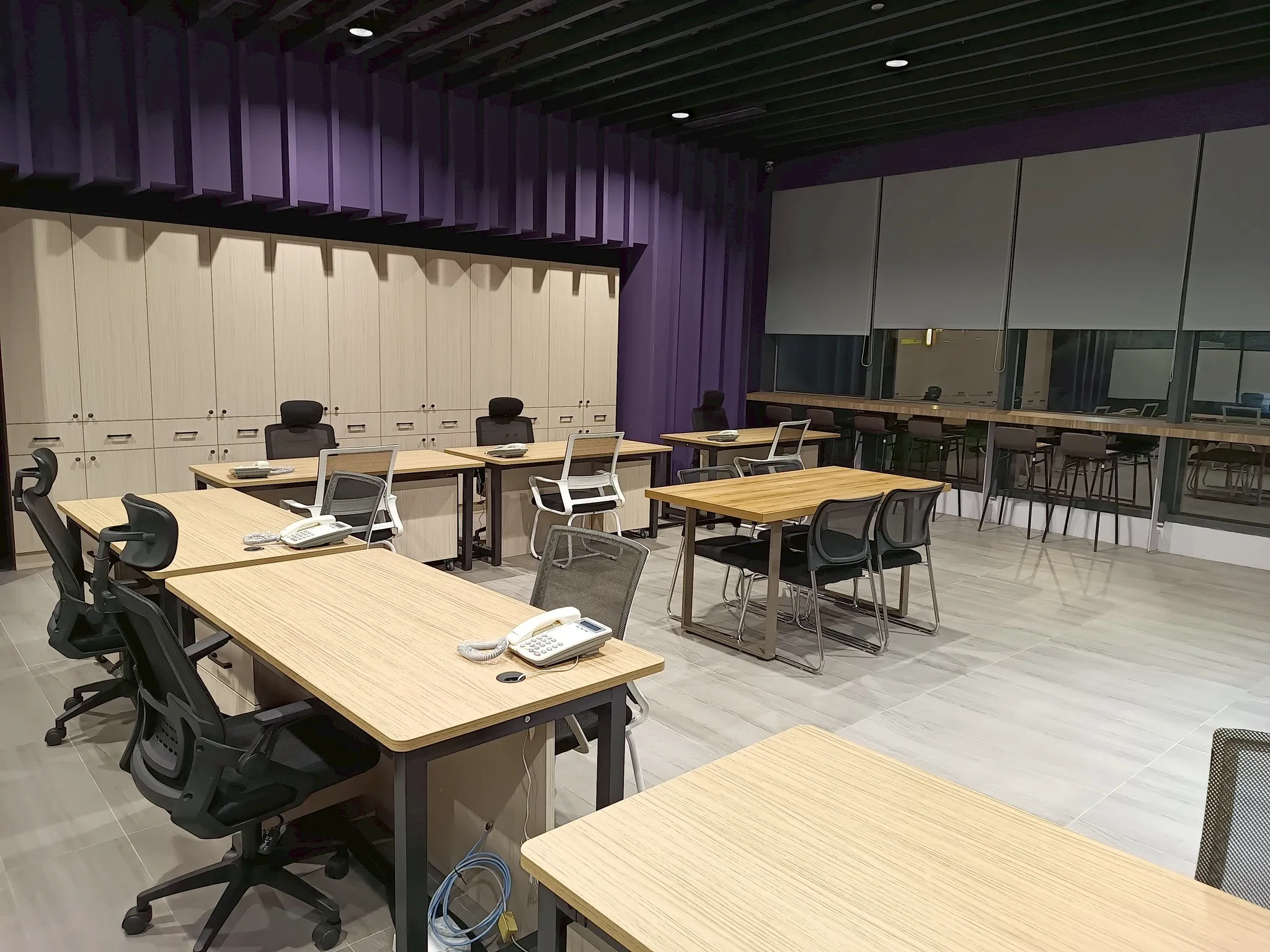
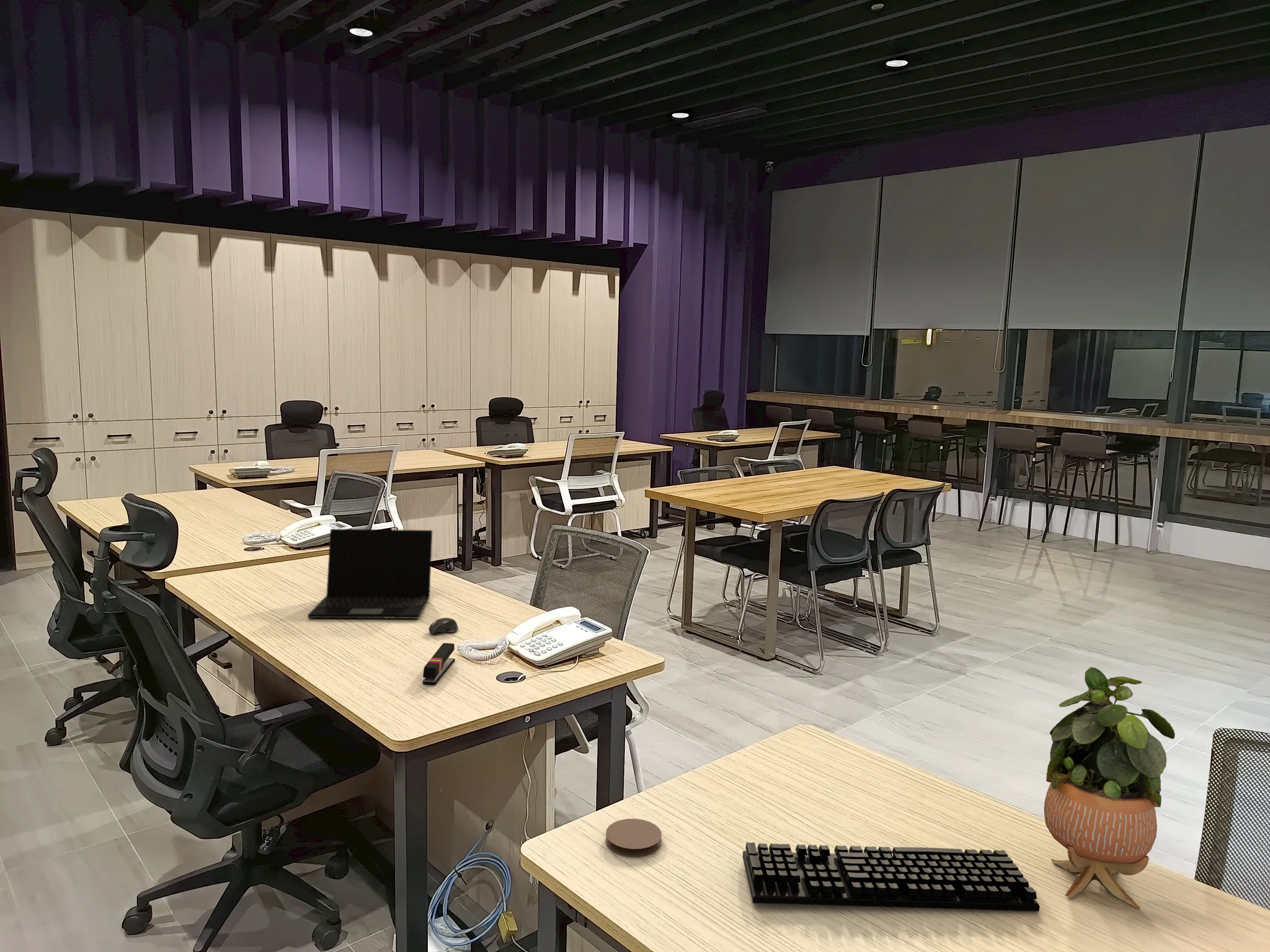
+ laptop [307,528,433,619]
+ stapler [422,642,456,685]
+ coaster [605,818,662,857]
+ computer mouse [428,617,459,635]
+ potted plant [1044,666,1176,909]
+ keyboard [742,842,1041,912]
